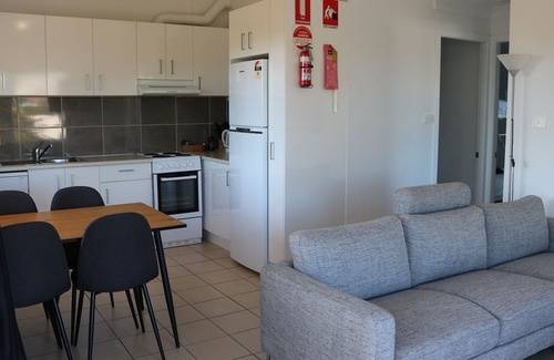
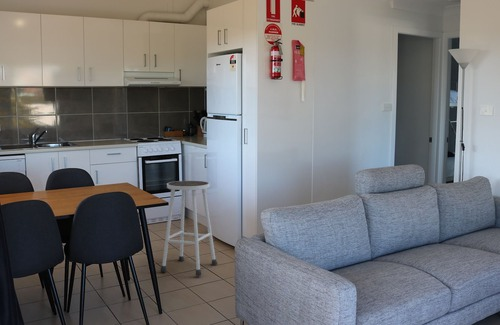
+ stool [159,180,218,277]
